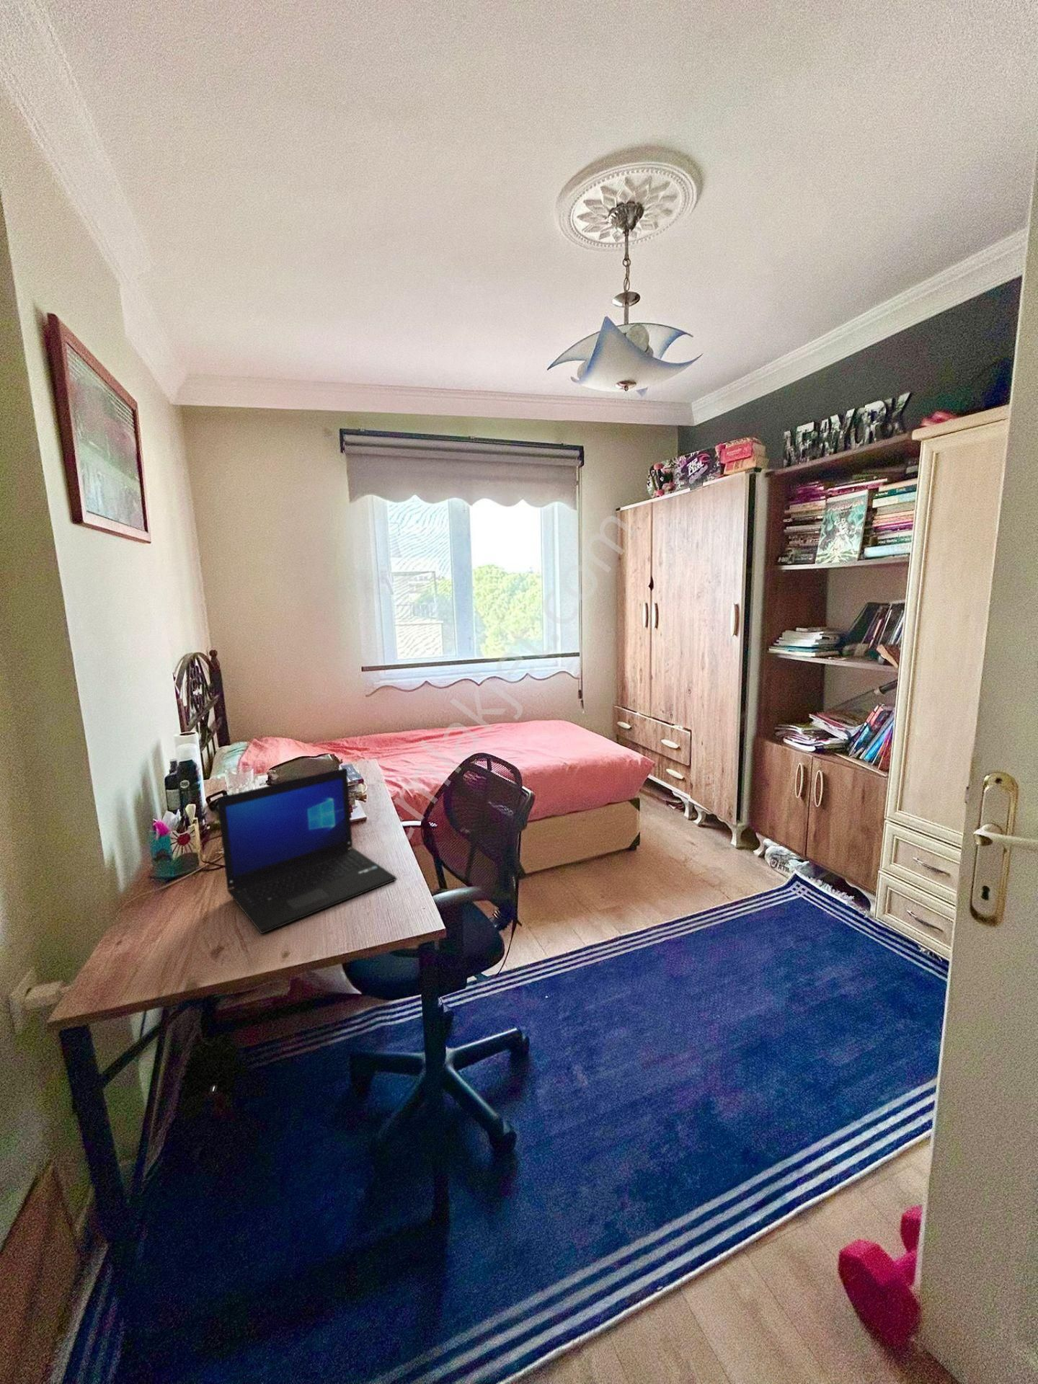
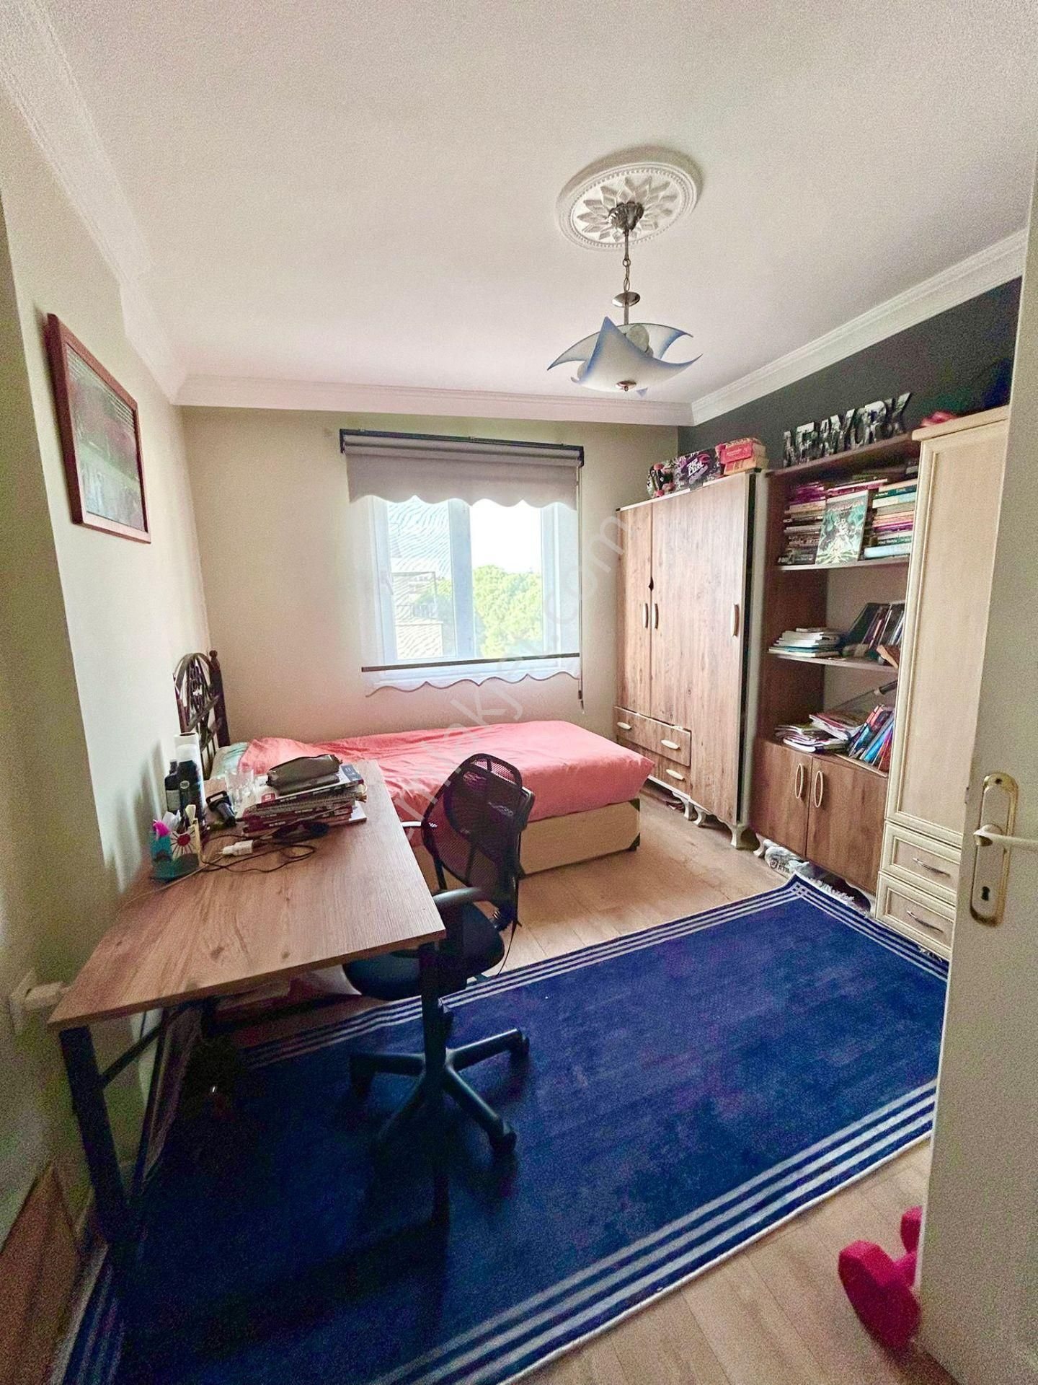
- laptop [216,767,397,934]
